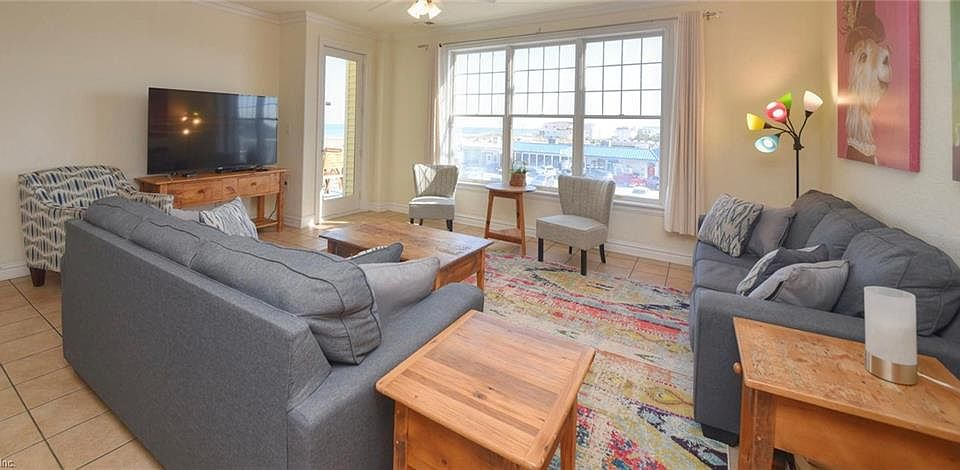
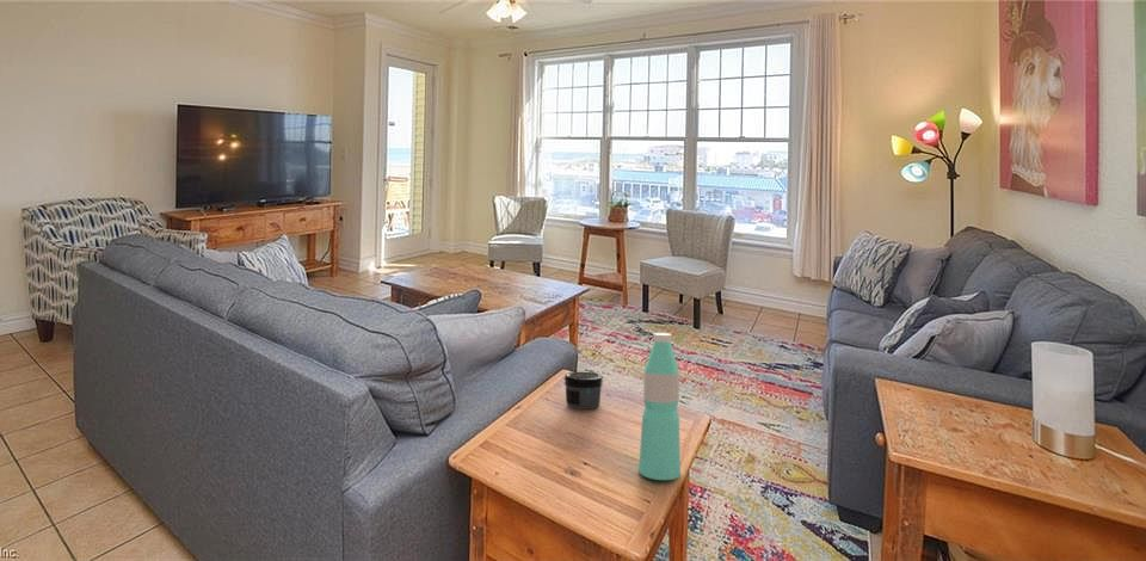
+ jar [563,371,604,411]
+ water bottle [637,332,682,481]
